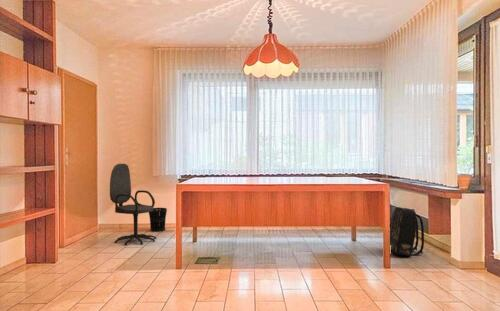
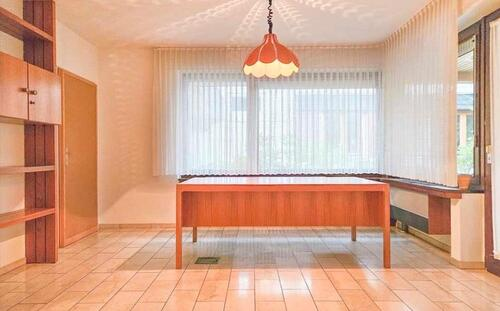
- wastebasket [148,207,168,232]
- office chair [109,163,157,246]
- backpack [389,206,425,257]
